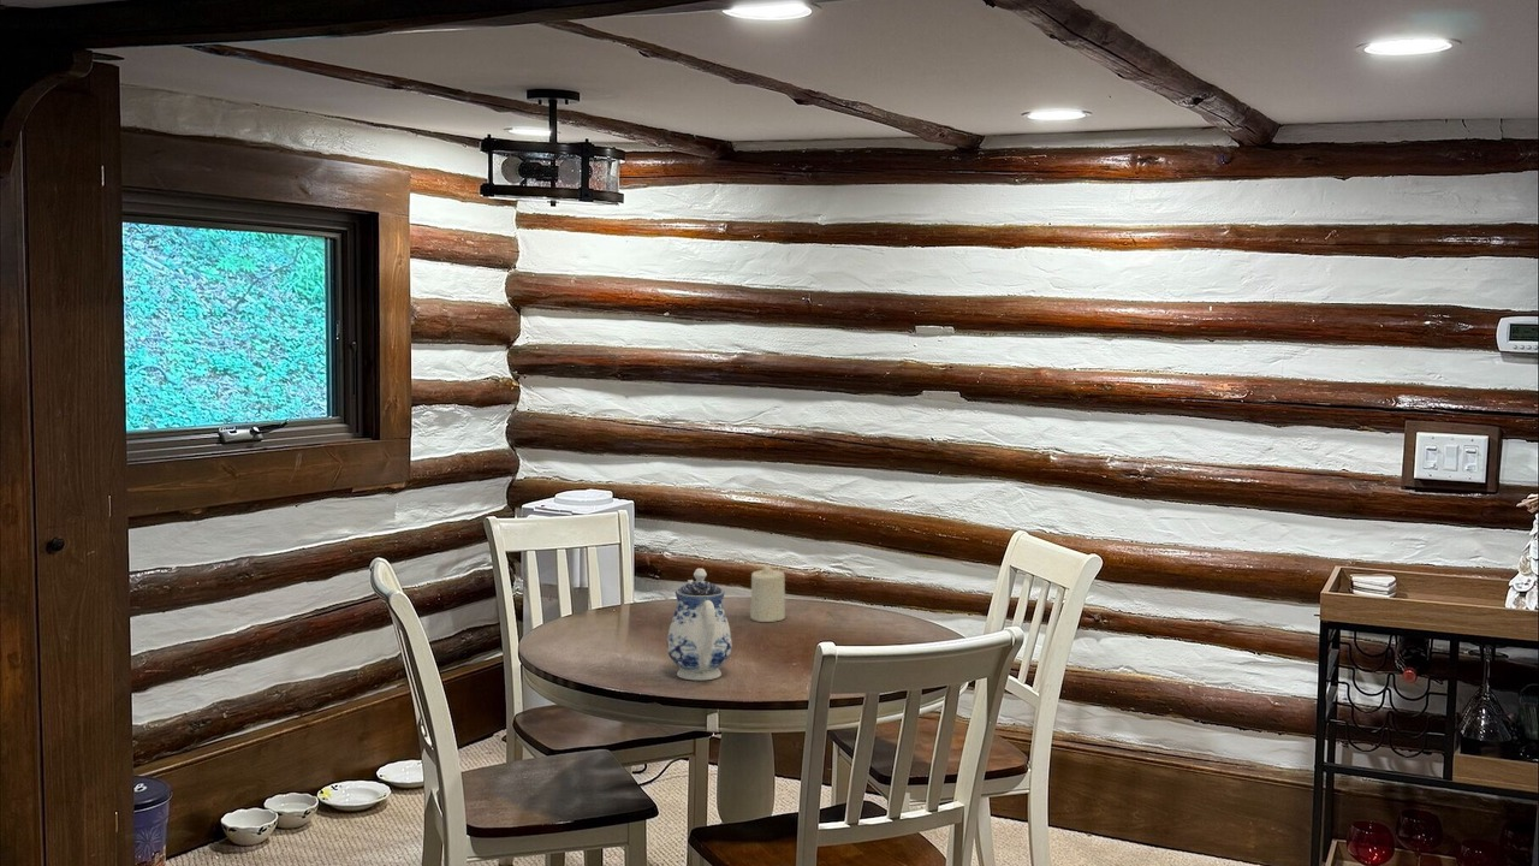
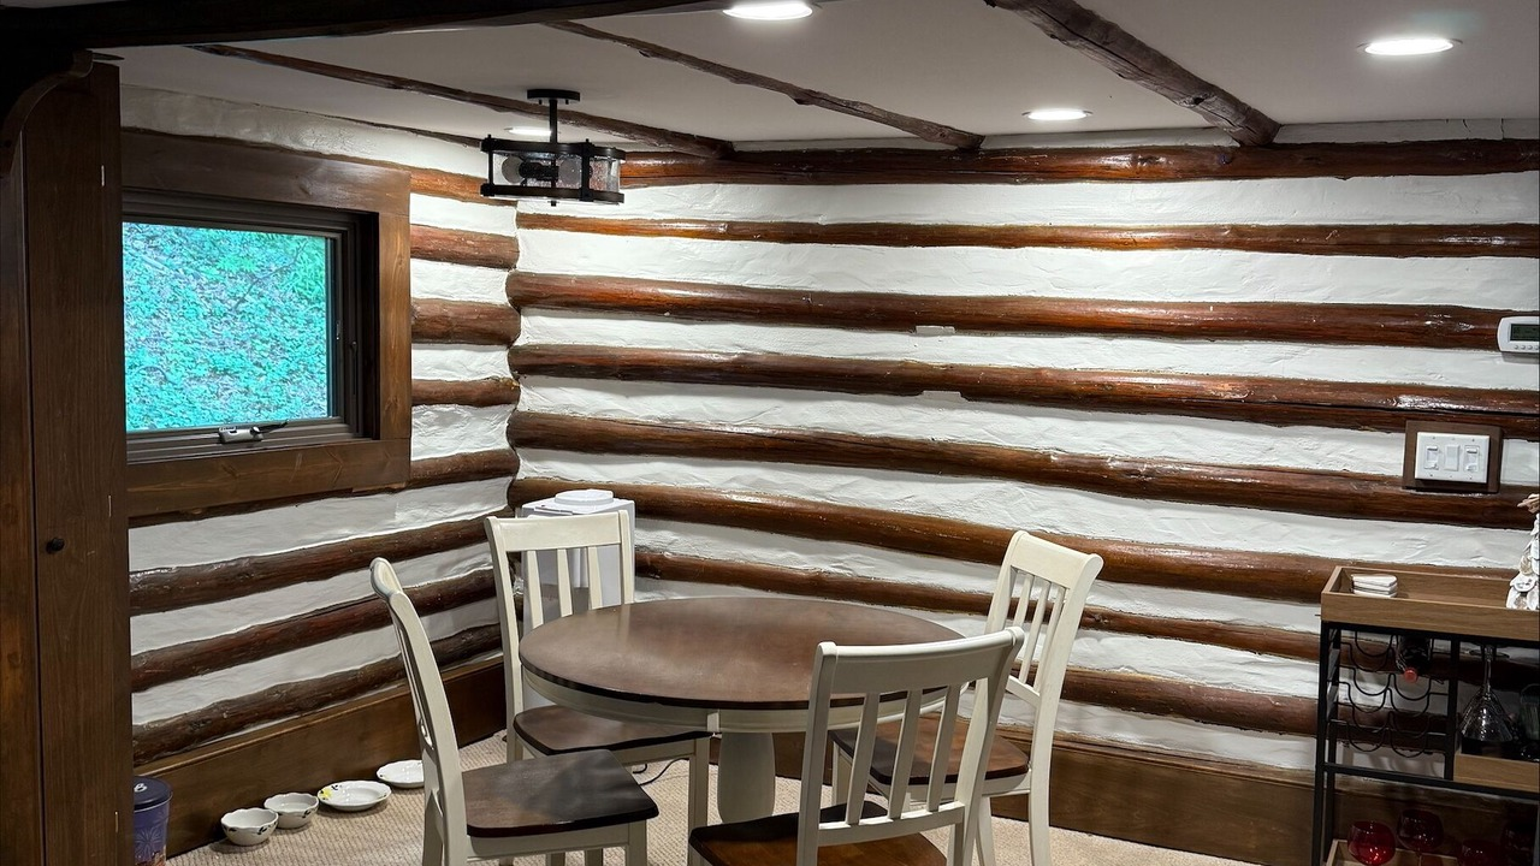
- teapot [666,568,733,682]
- candle [749,563,786,623]
